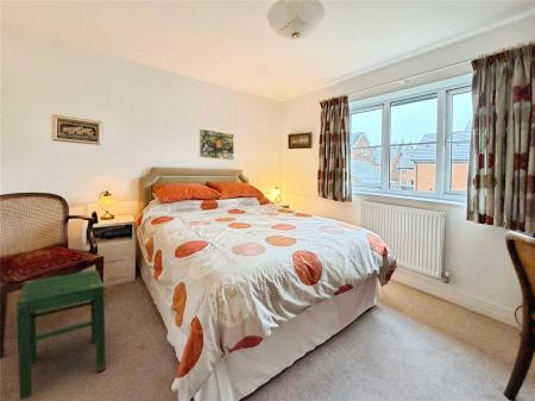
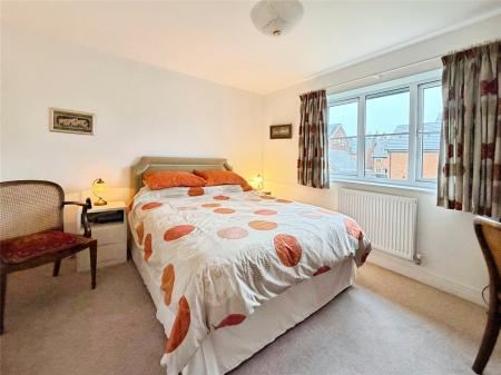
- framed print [197,129,235,162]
- stool [15,269,107,401]
